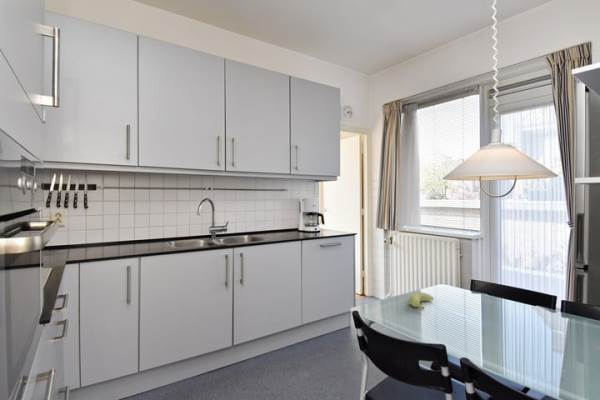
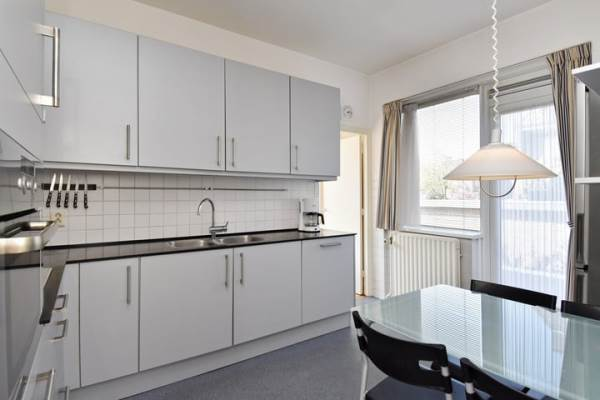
- banana [408,291,435,311]
